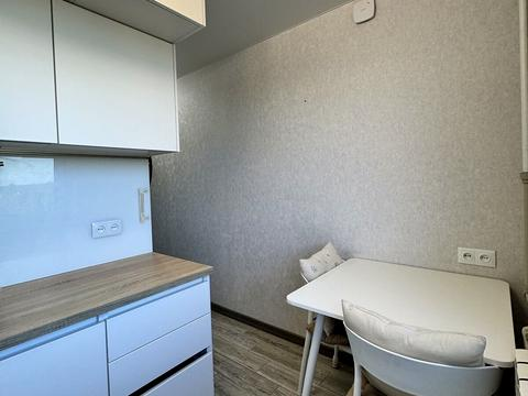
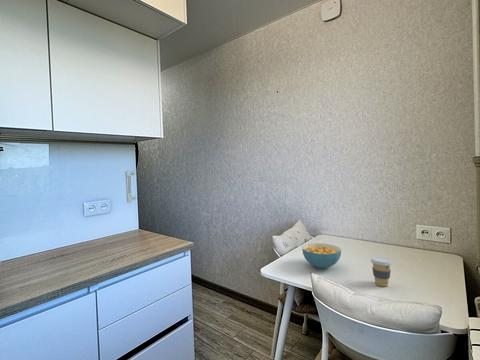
+ coffee cup [370,256,393,287]
+ cereal bowl [301,242,342,269]
